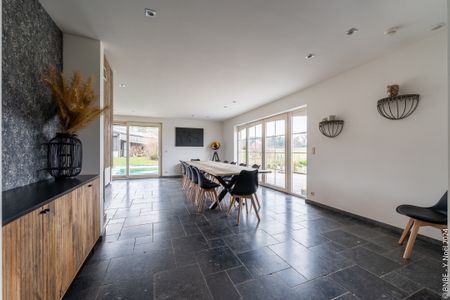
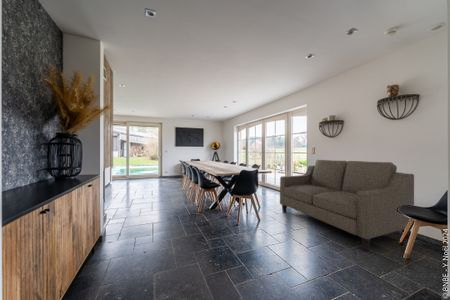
+ sofa [279,159,415,252]
